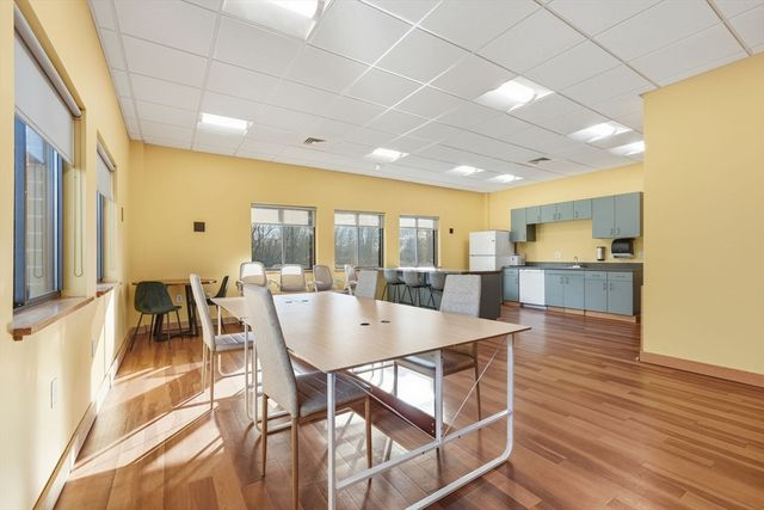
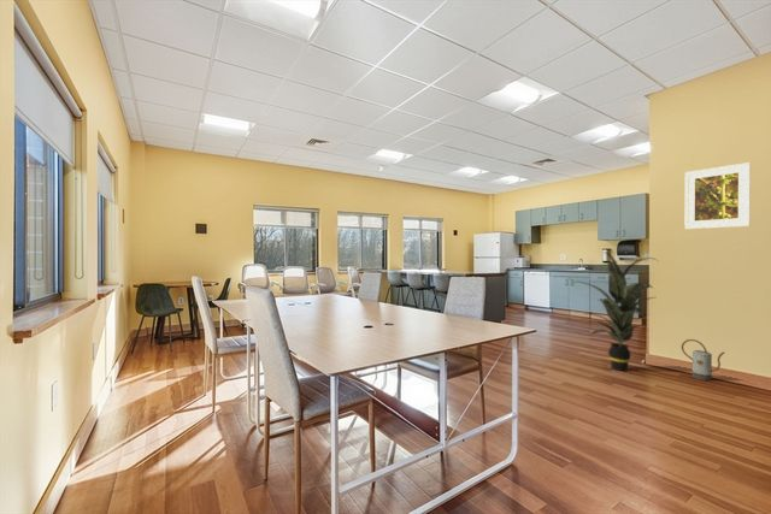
+ indoor plant [571,250,658,372]
+ watering can [681,338,725,382]
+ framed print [683,161,752,230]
